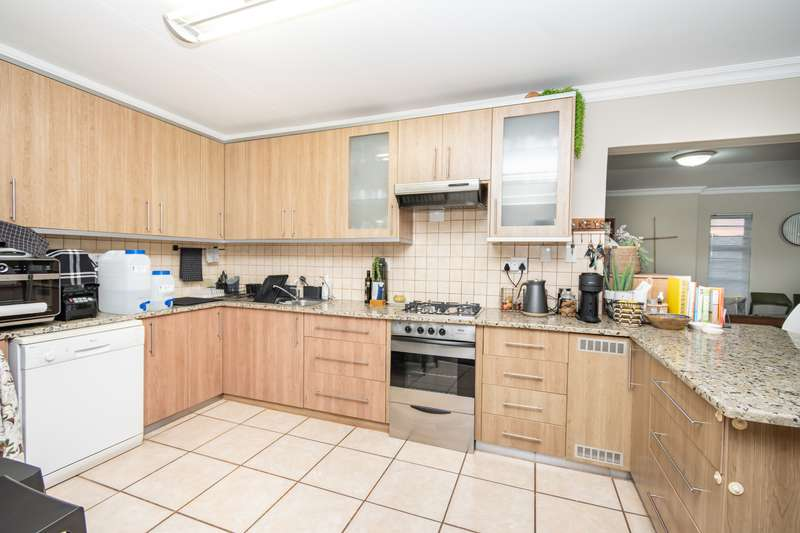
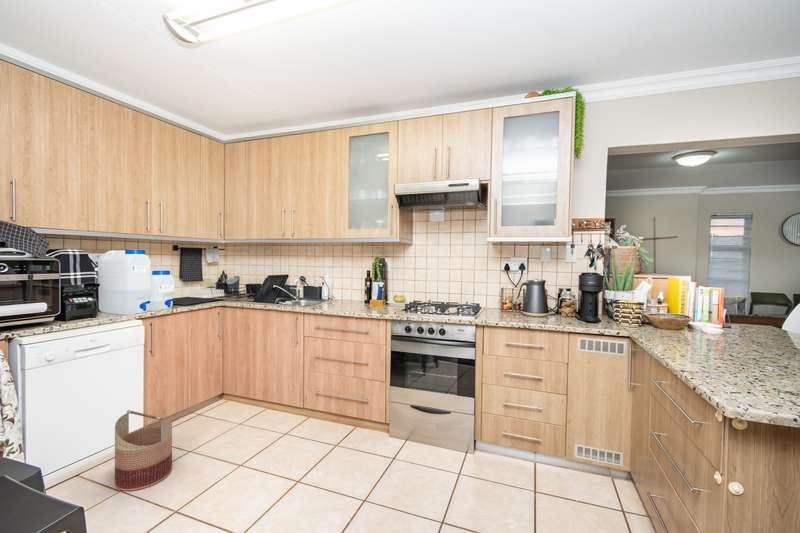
+ basket [114,409,173,492]
